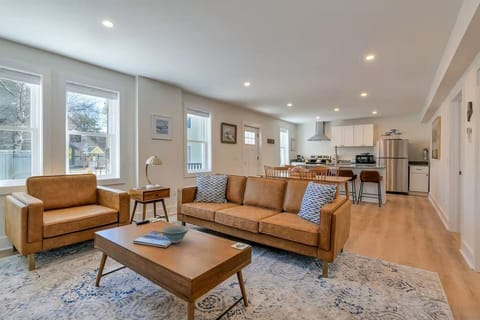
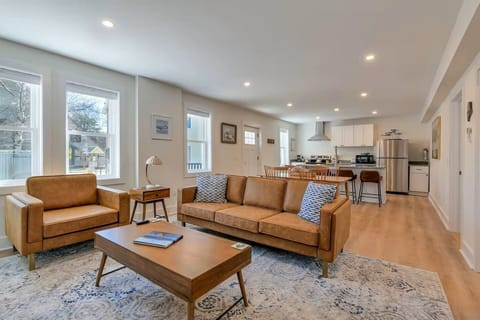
- bowl [161,225,190,244]
